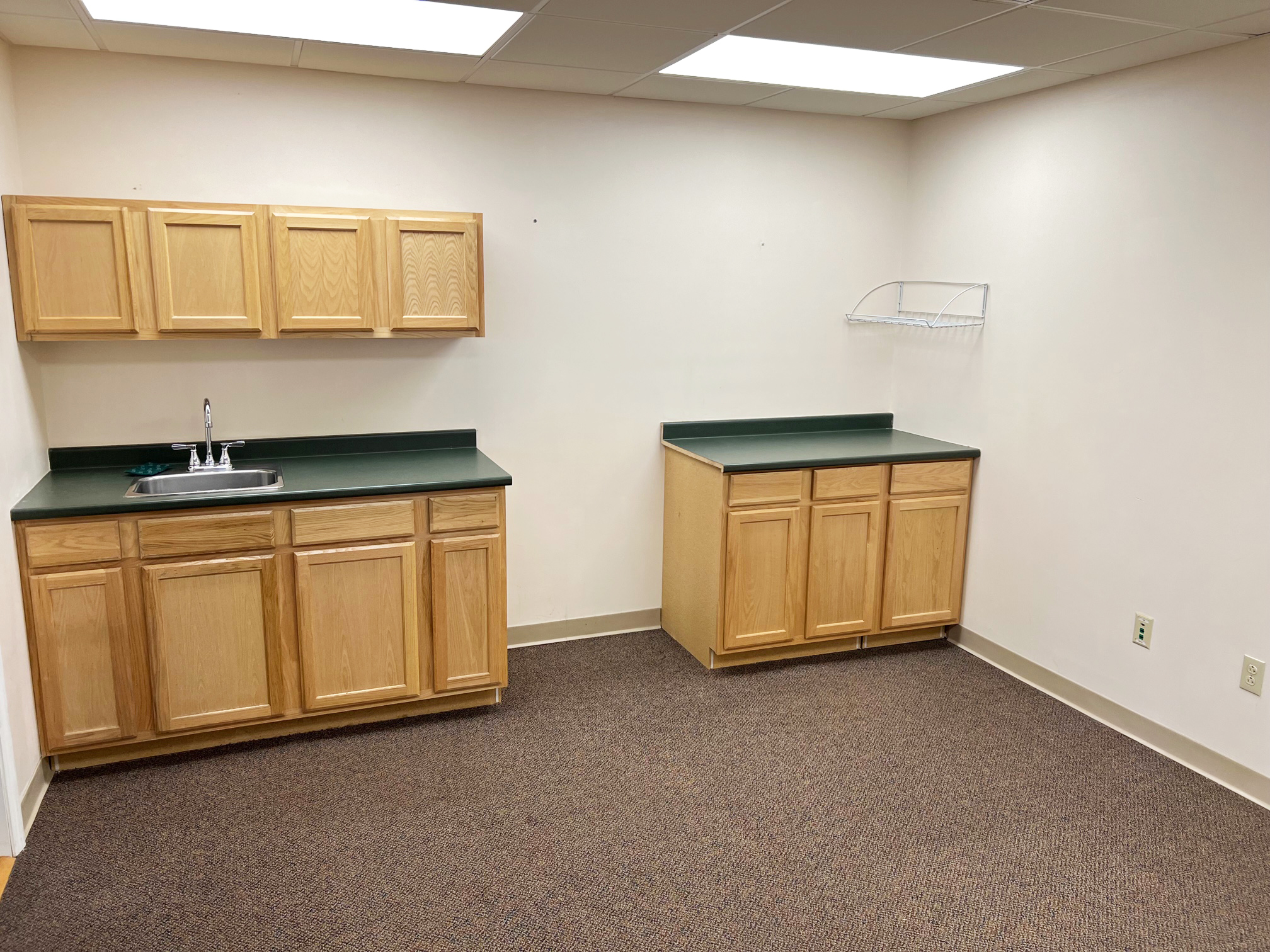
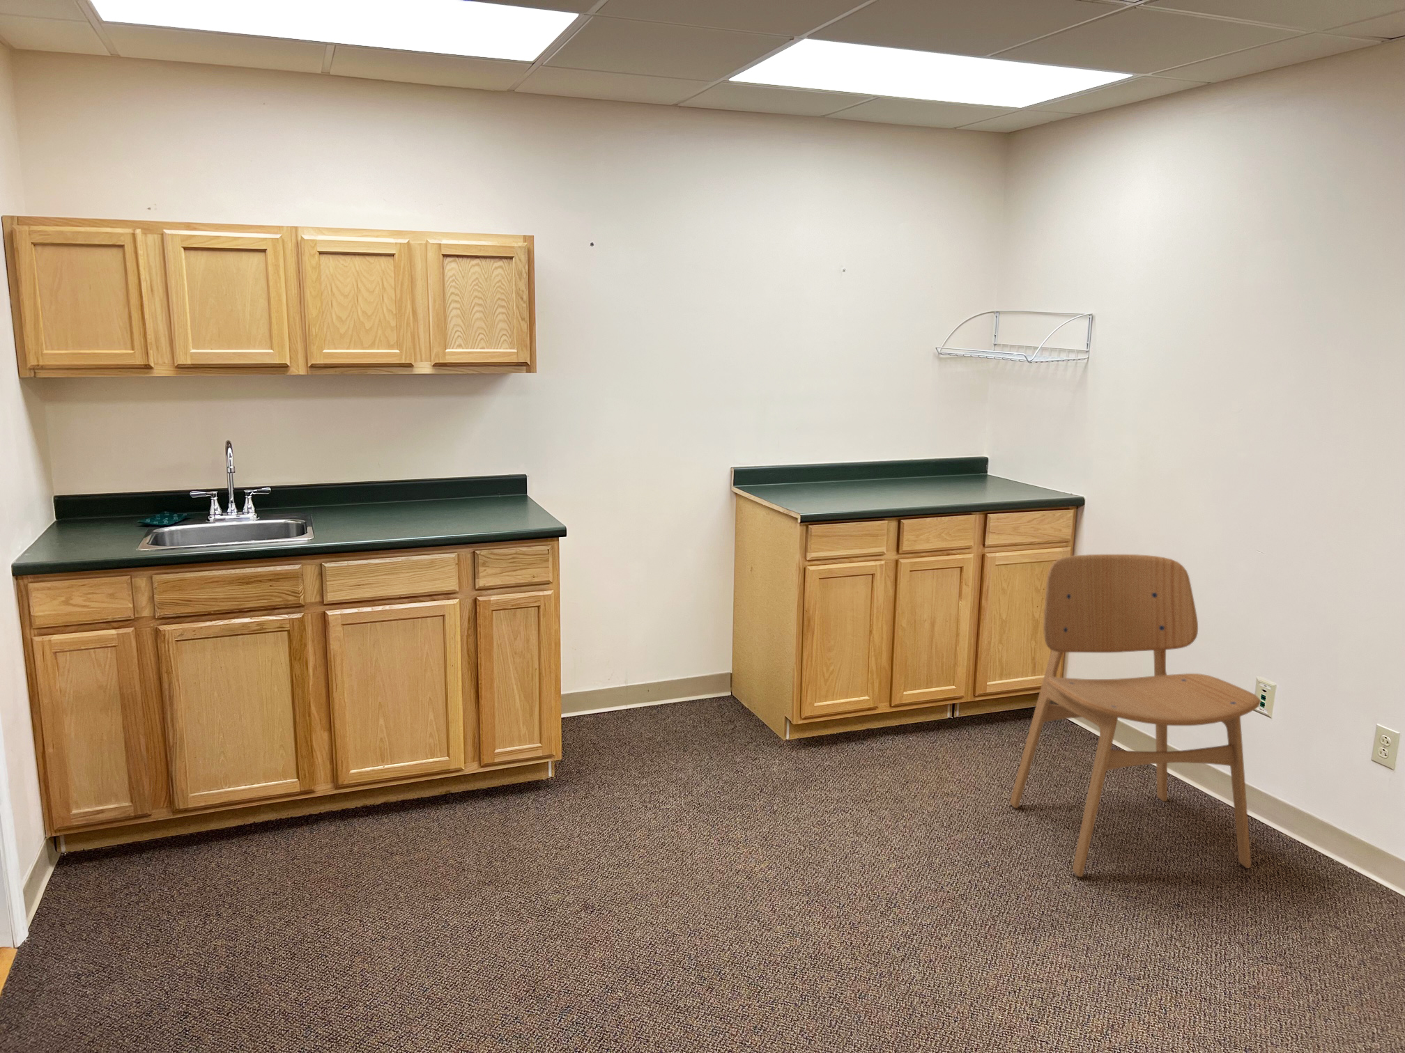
+ dining chair [1009,554,1261,877]
